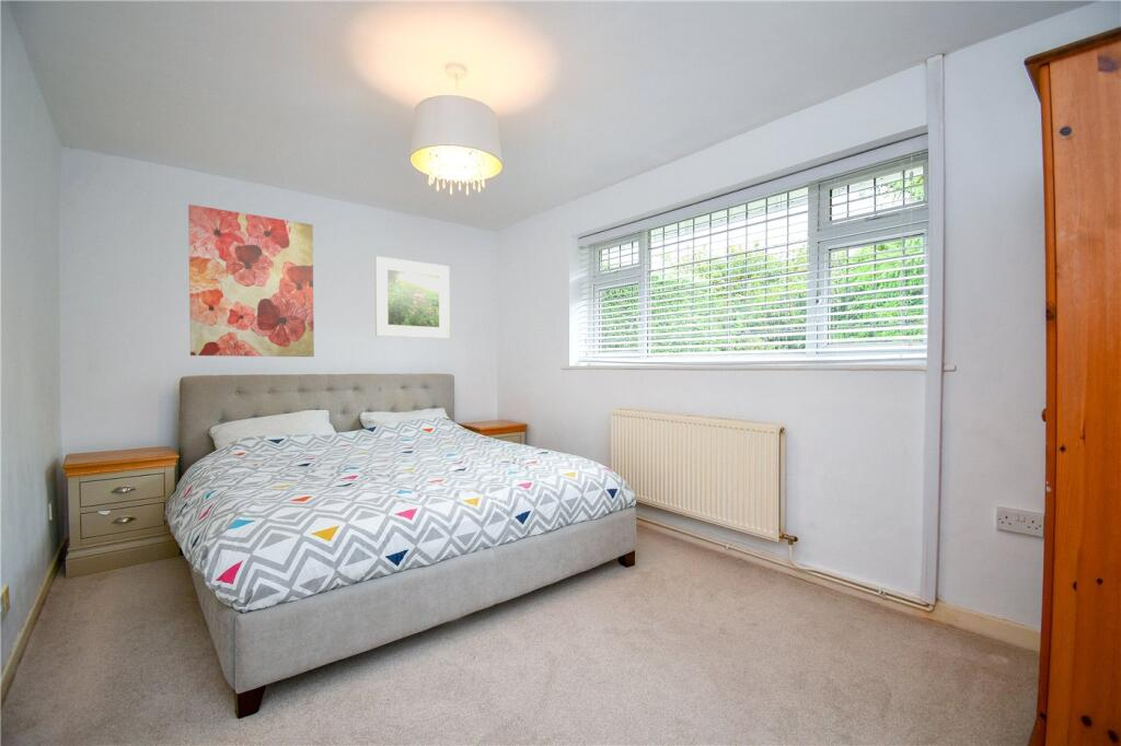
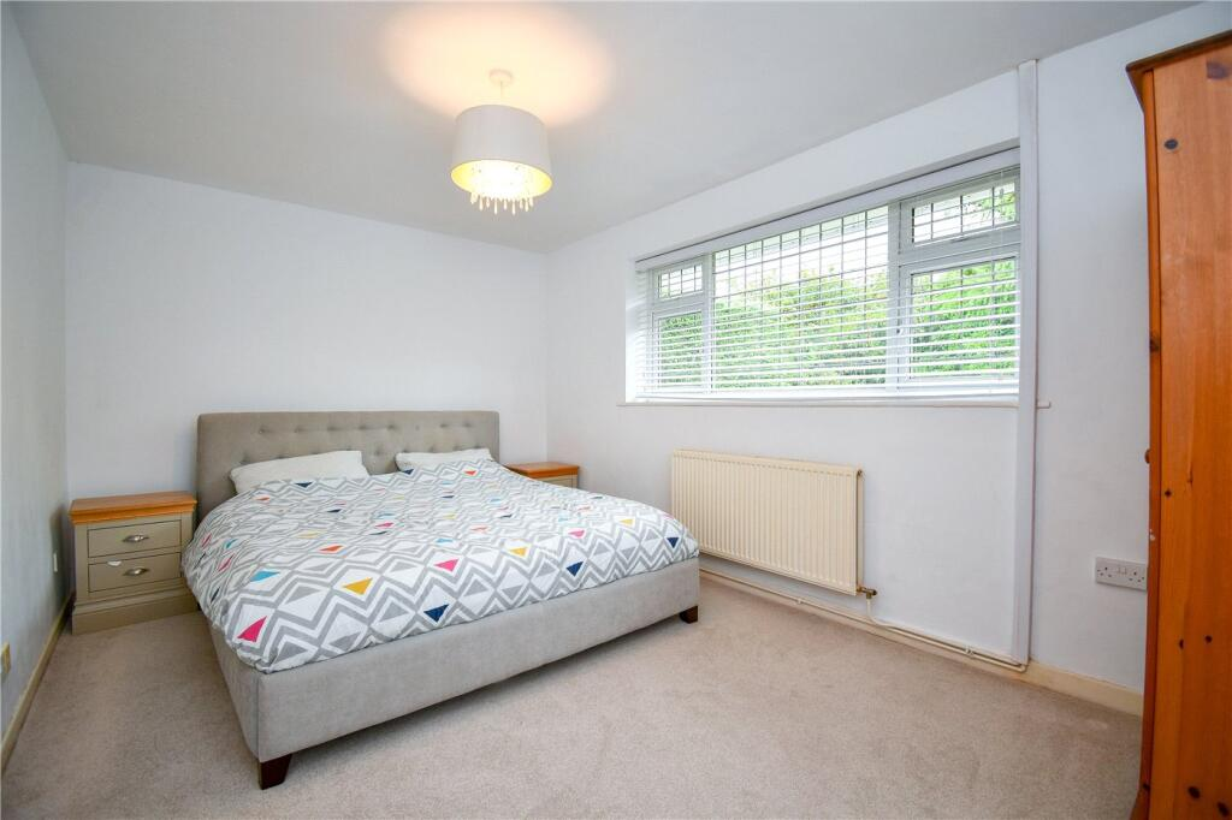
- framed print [374,255,451,340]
- wall art [187,203,315,358]
